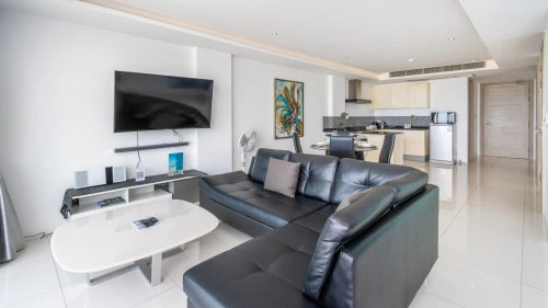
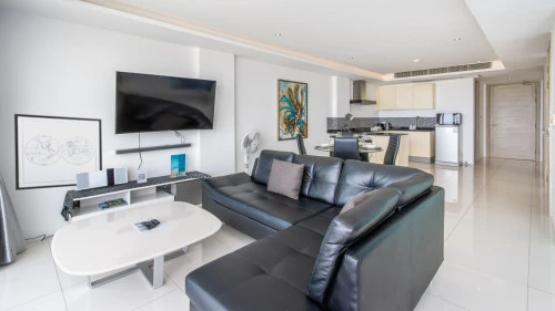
+ wall art [13,113,103,191]
